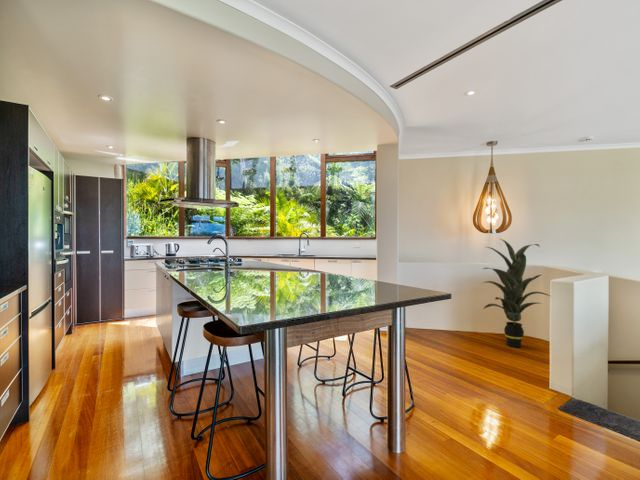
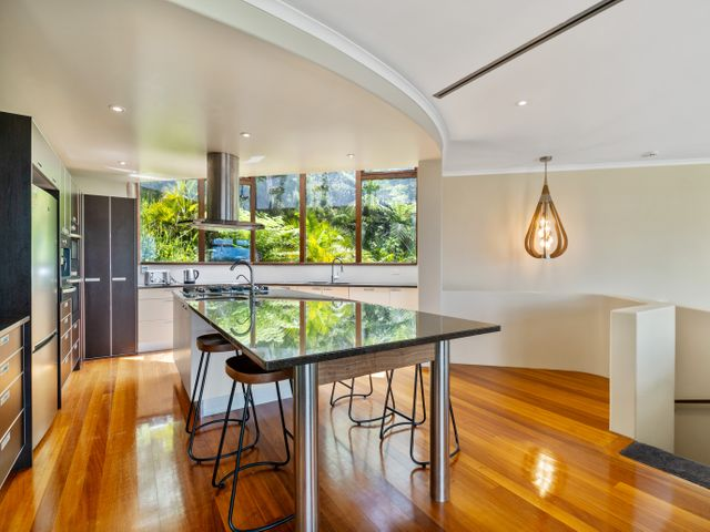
- indoor plant [480,238,551,348]
